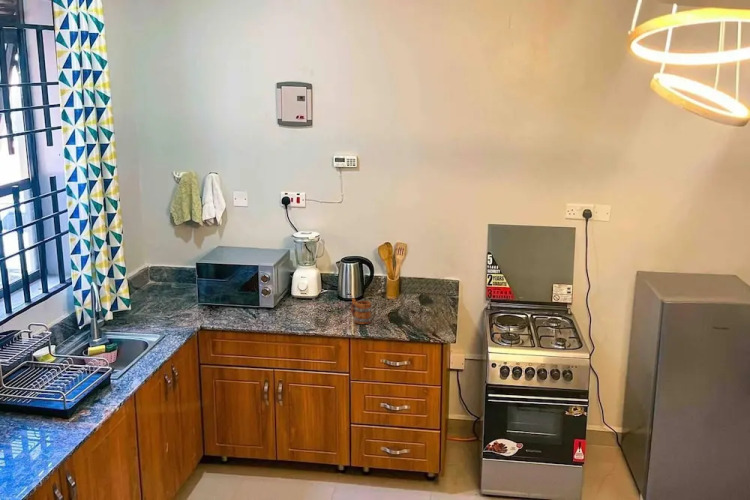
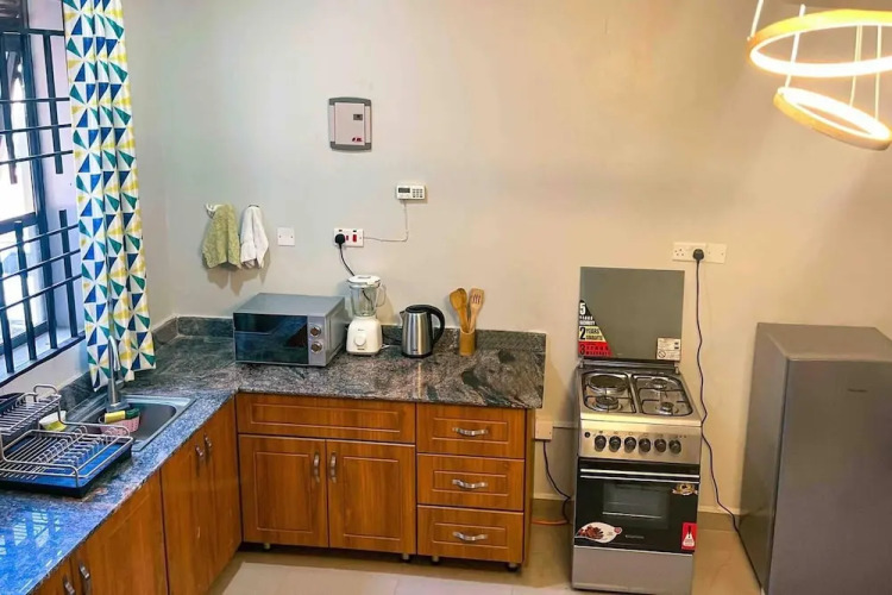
- mug [350,297,373,325]
